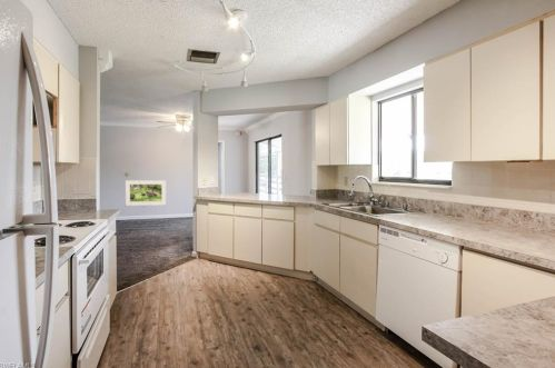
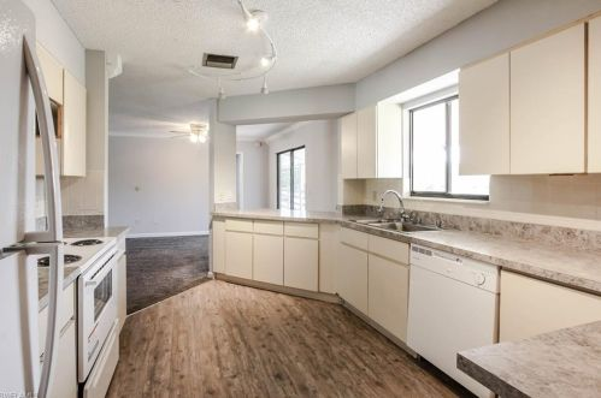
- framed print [125,179,167,207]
